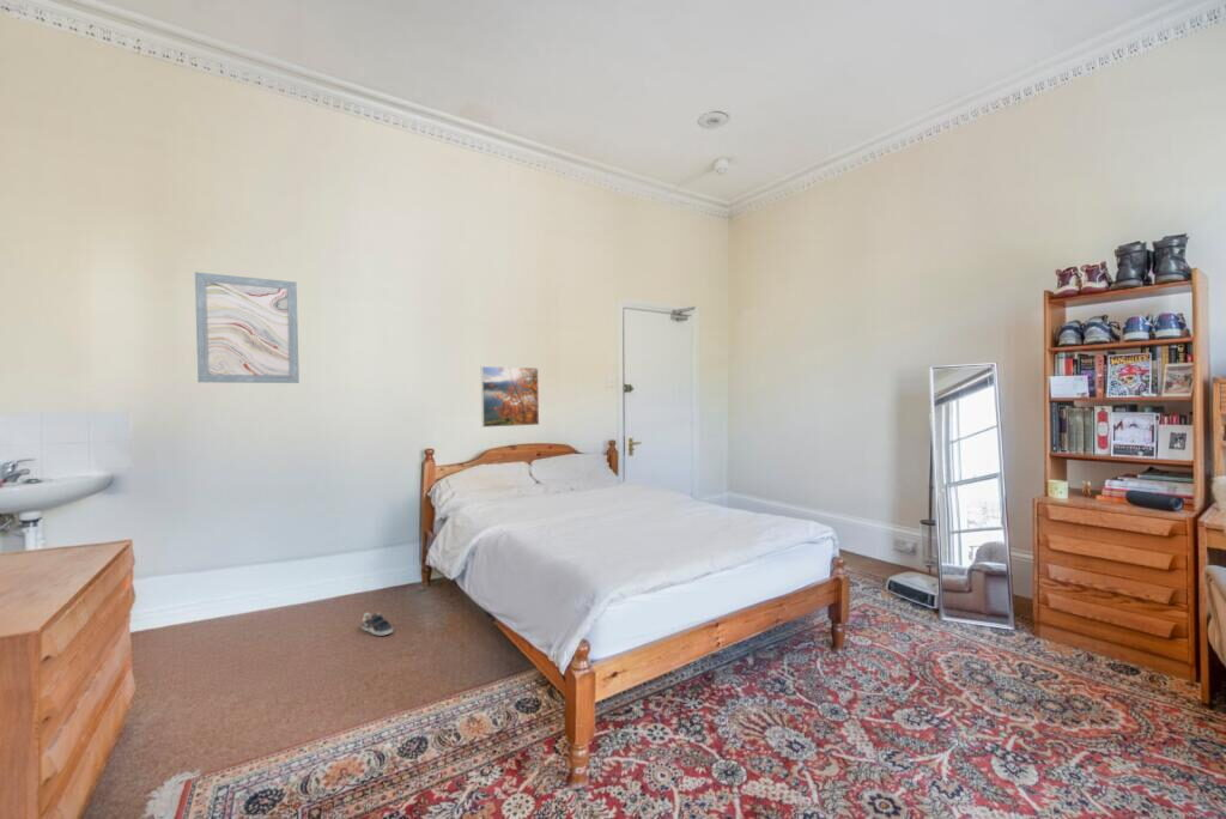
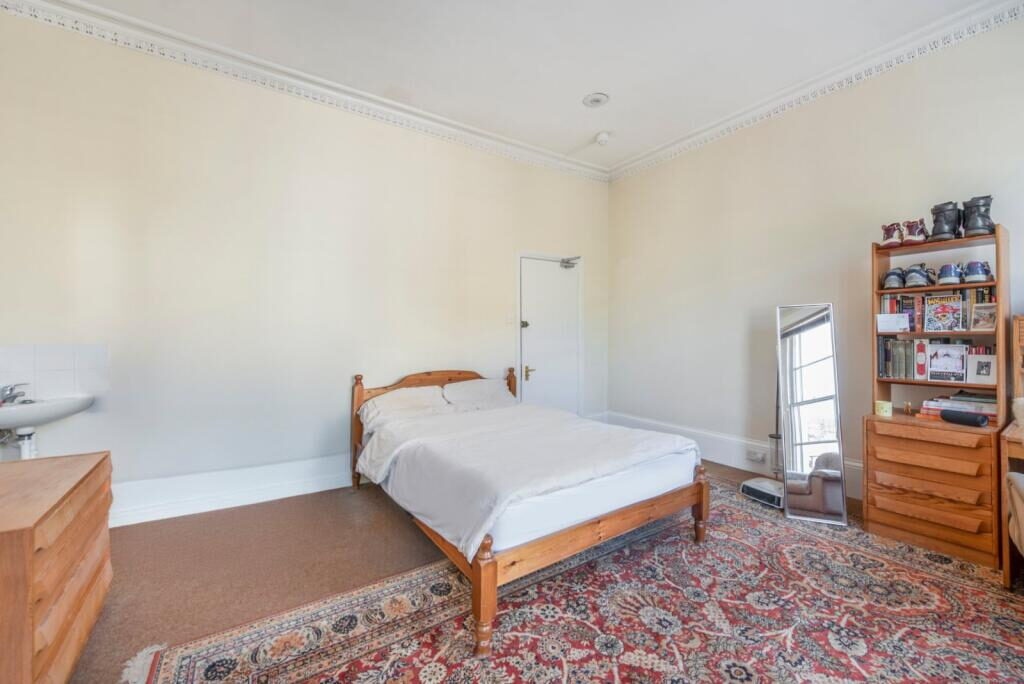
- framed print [480,365,540,429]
- sneaker [360,612,394,636]
- wall art [194,271,301,384]
